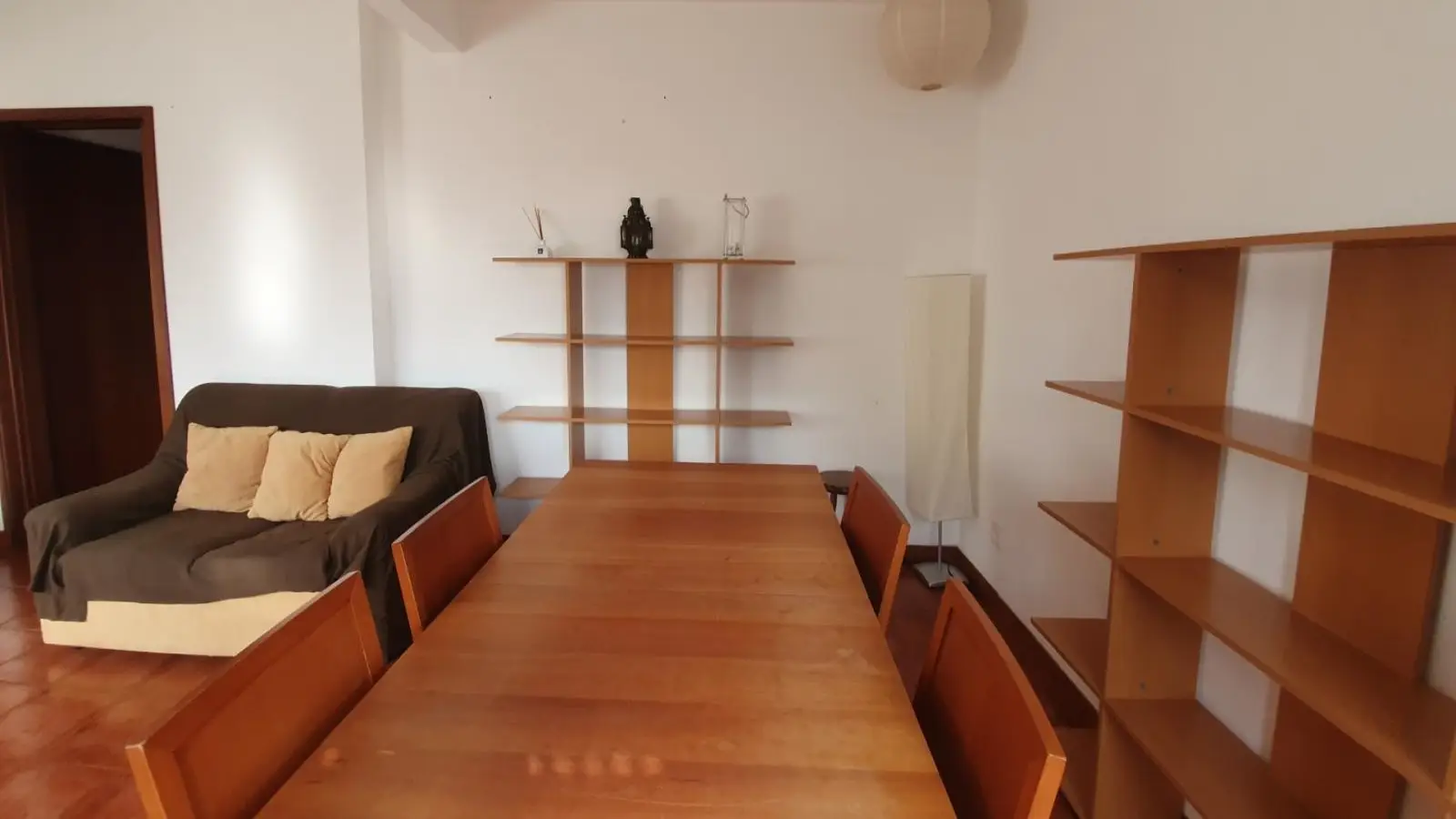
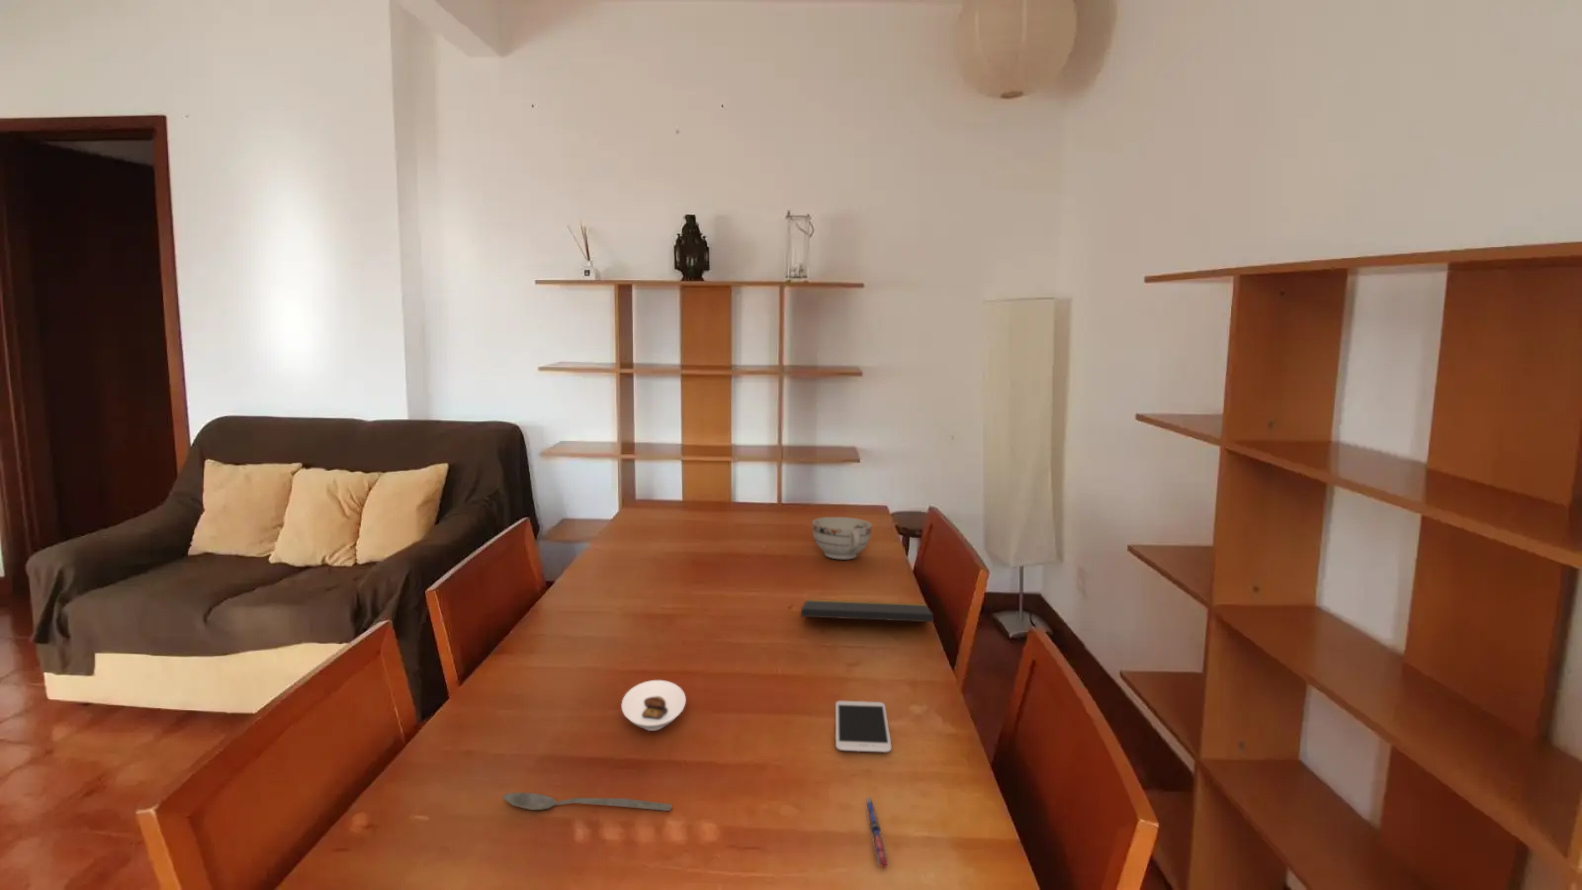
+ spoon [502,791,674,812]
+ pen [864,797,891,869]
+ teacup [812,516,874,561]
+ notepad [800,599,938,641]
+ smartphone [834,700,893,753]
+ saucer [620,679,687,731]
